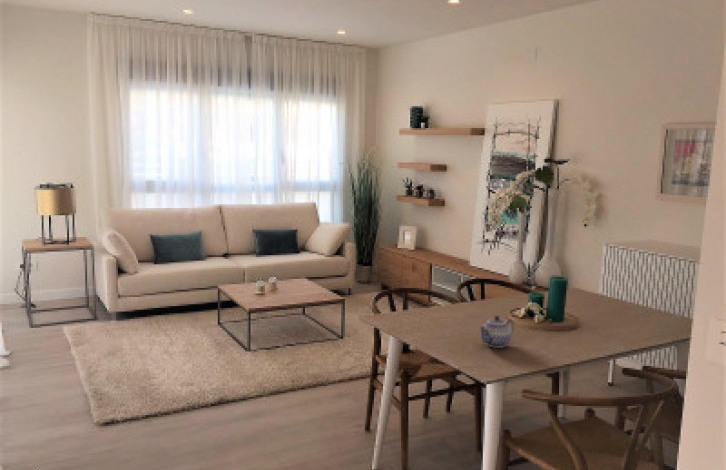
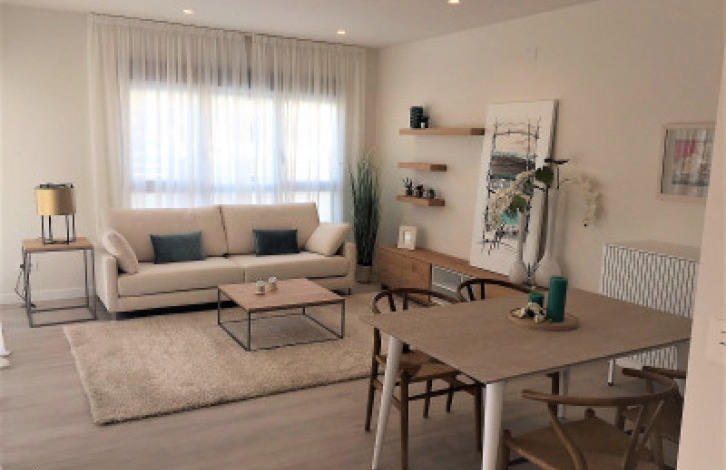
- teapot [478,315,515,349]
